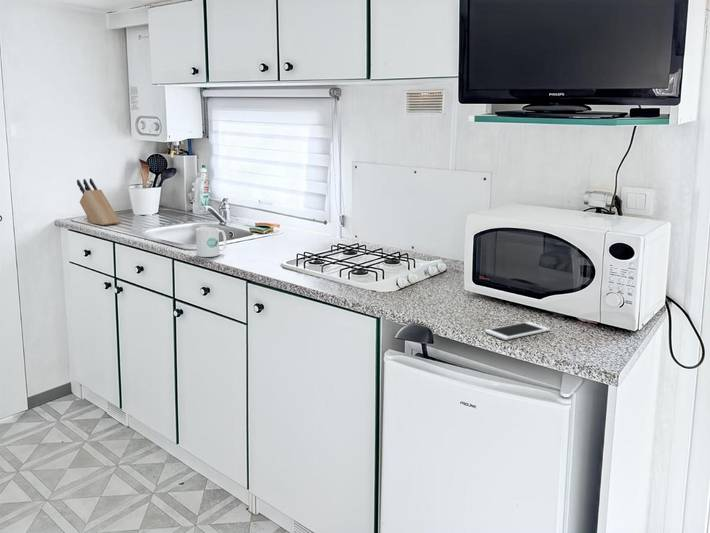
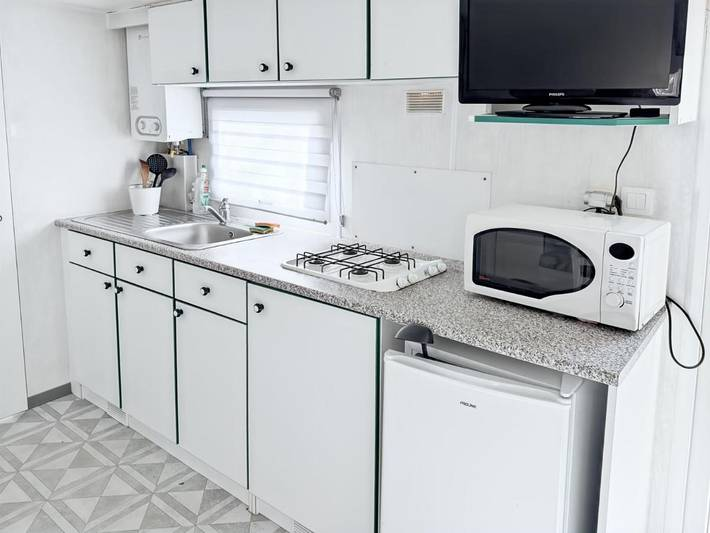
- mug [195,226,227,258]
- cell phone [484,321,551,341]
- knife block [76,178,121,226]
